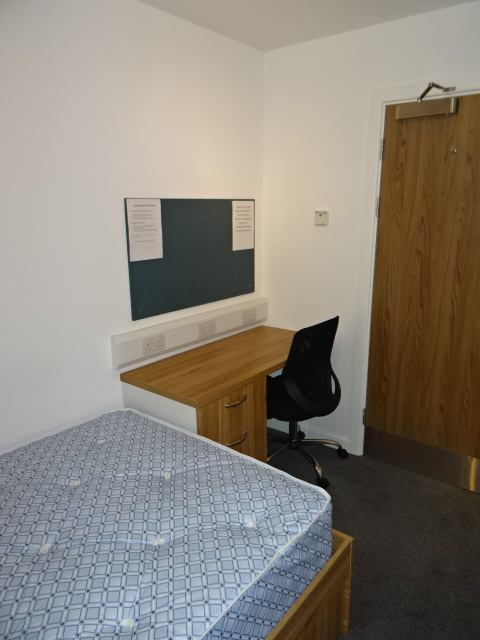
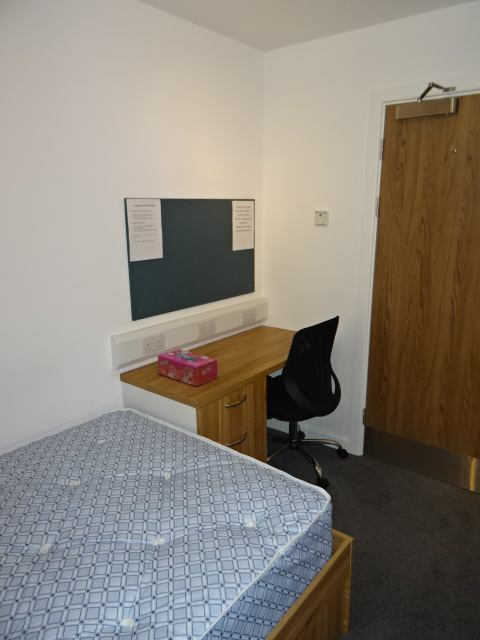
+ tissue box [157,348,218,387]
